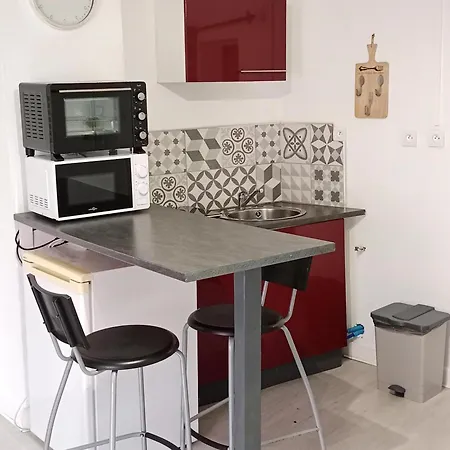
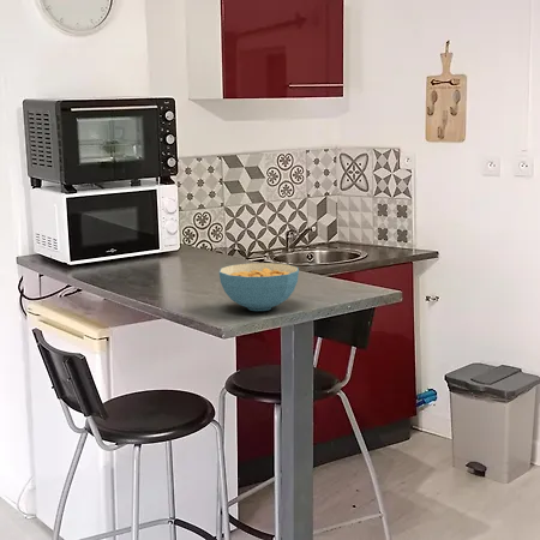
+ cereal bowl [218,262,300,312]
